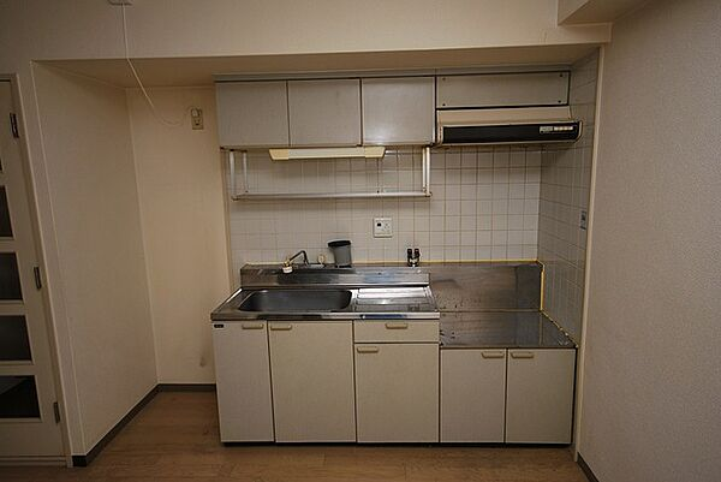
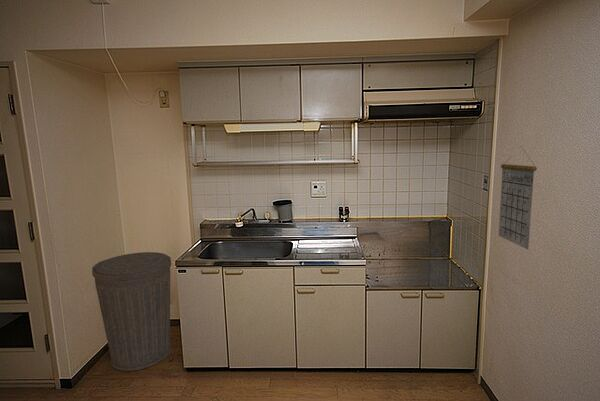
+ trash can [91,251,172,372]
+ calendar [498,147,538,250]
